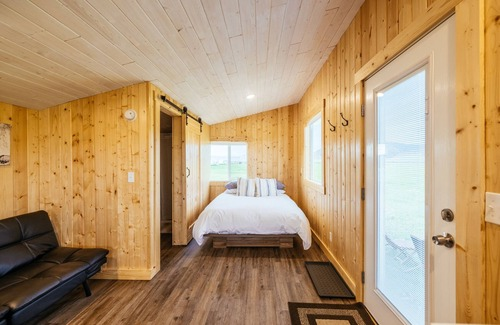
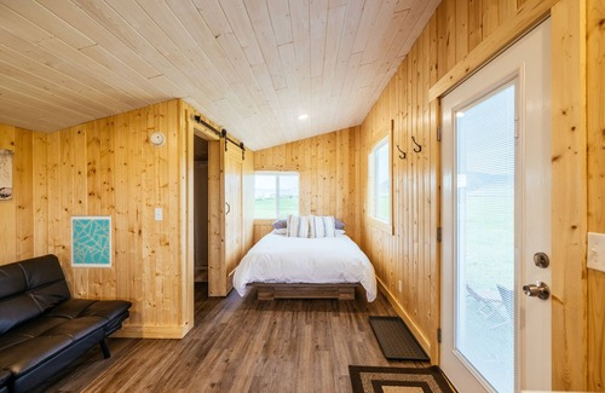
+ wall art [69,214,114,270]
